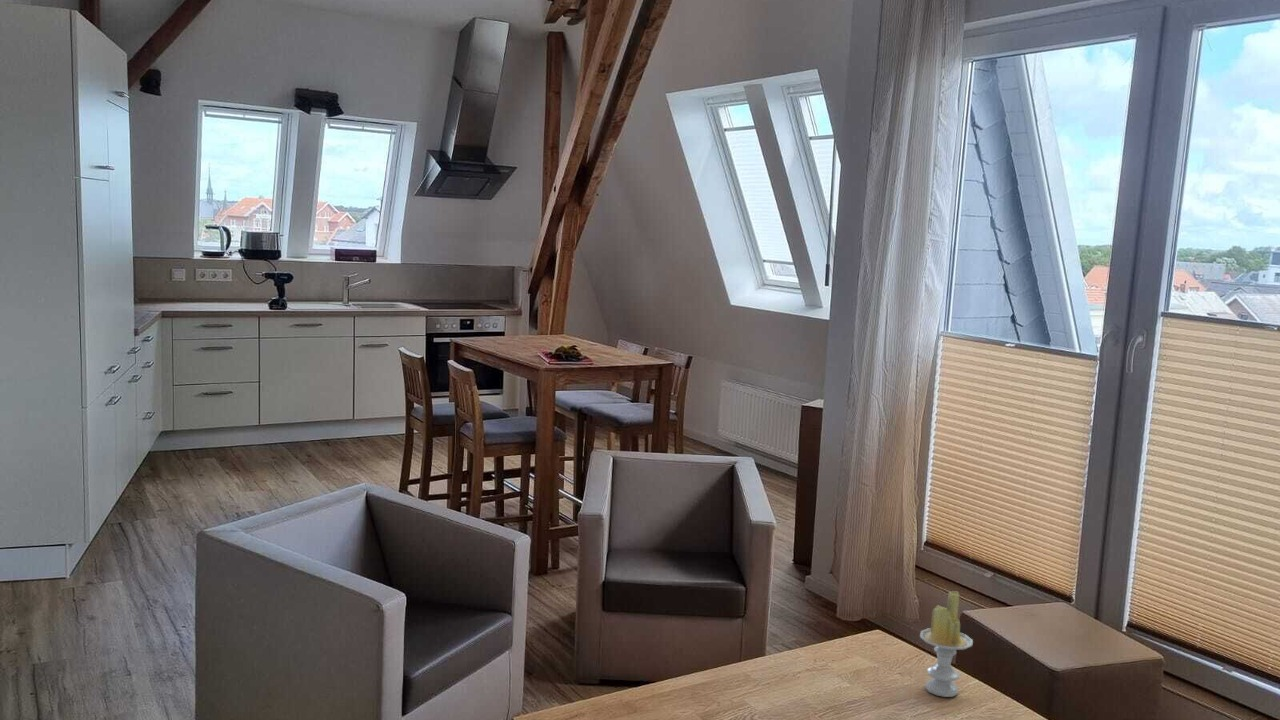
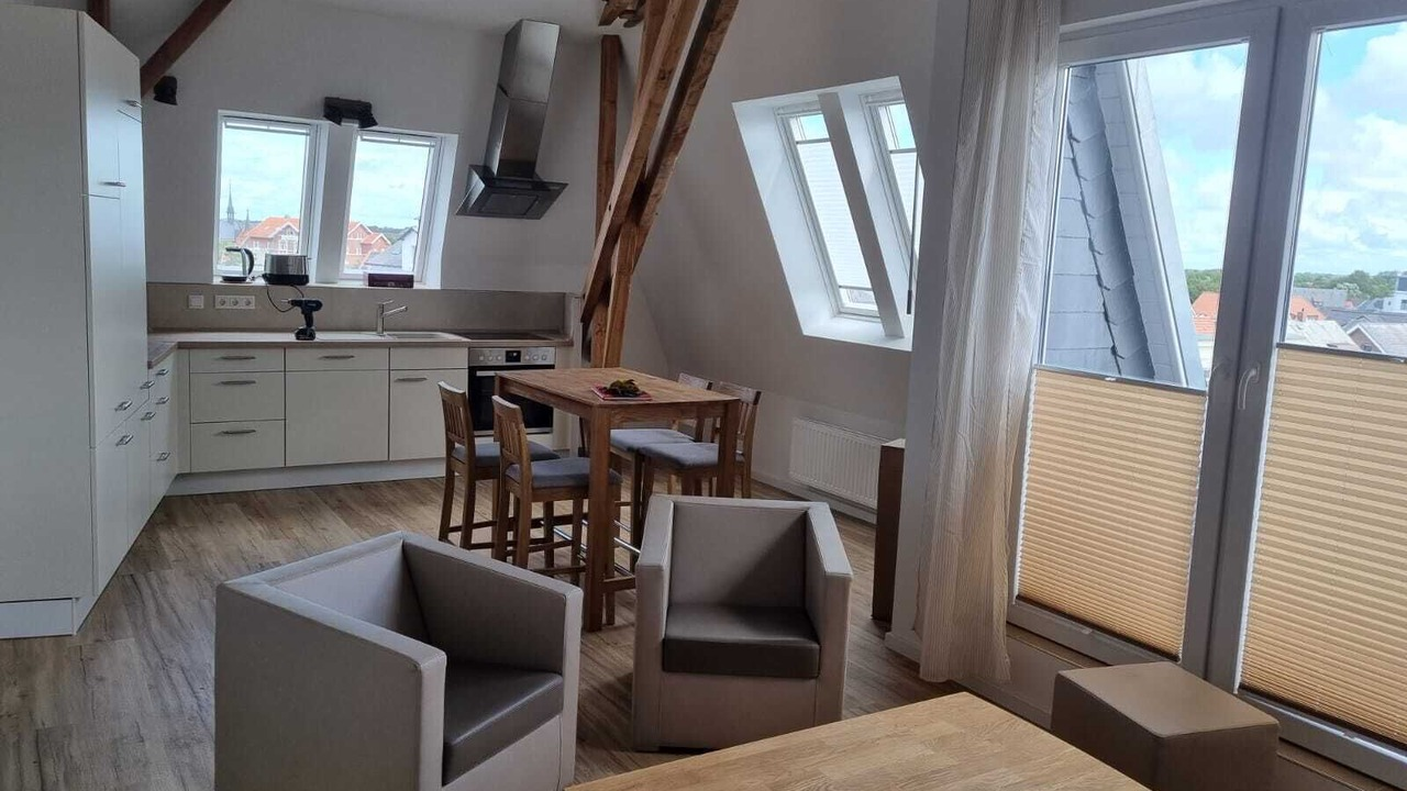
- candle [919,590,974,698]
